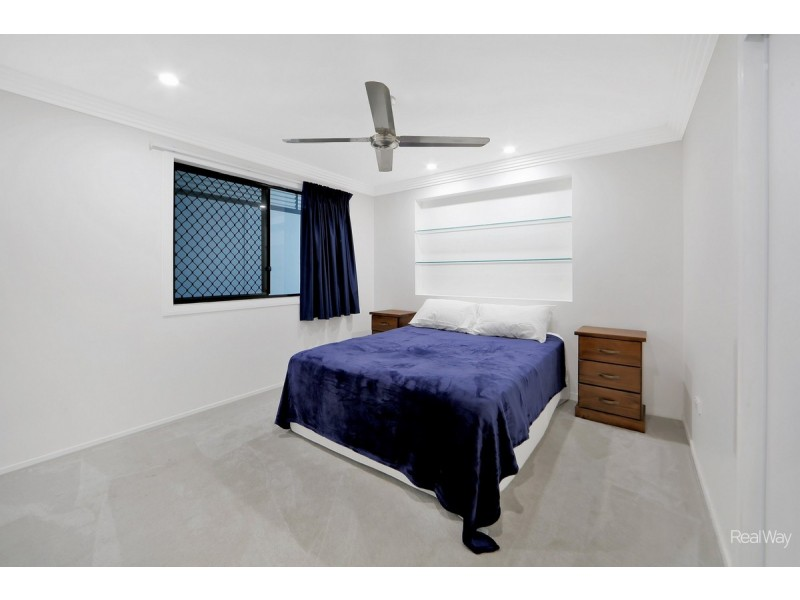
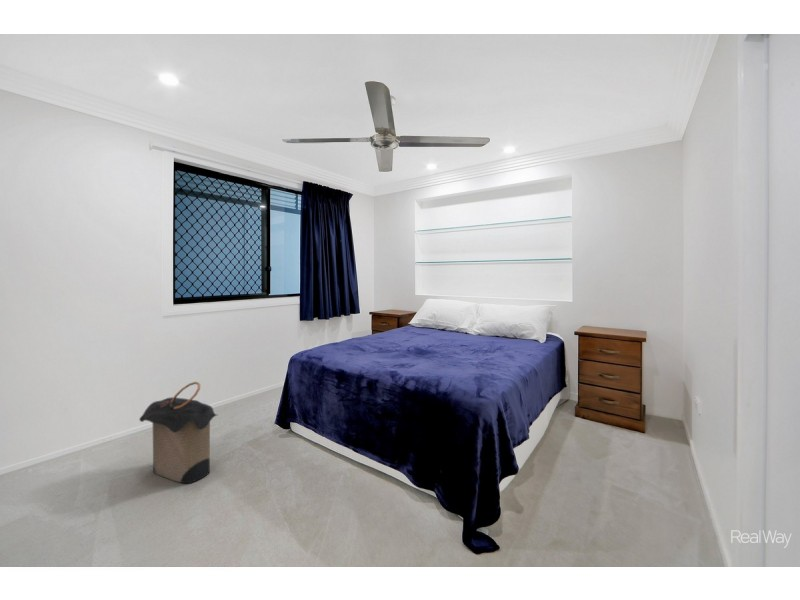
+ laundry hamper [138,381,218,484]
